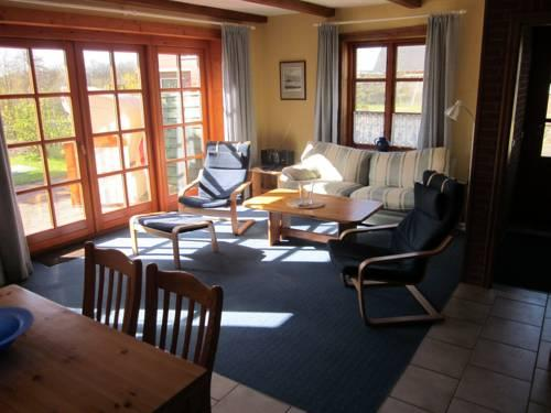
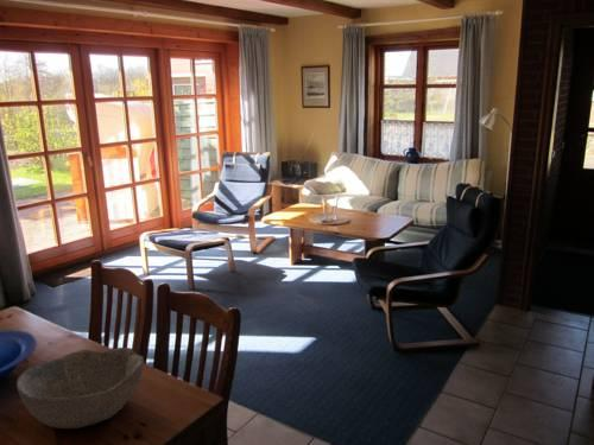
+ bowl [15,347,145,430]
